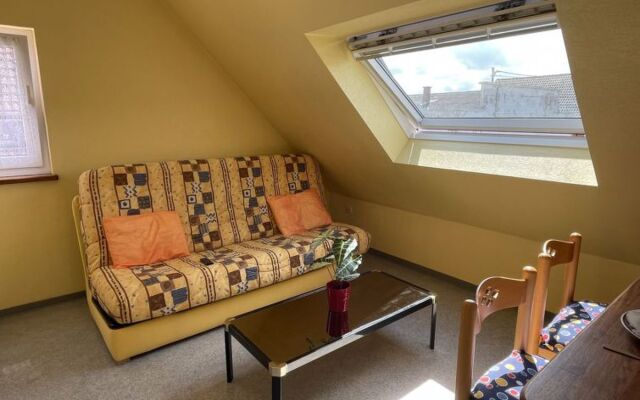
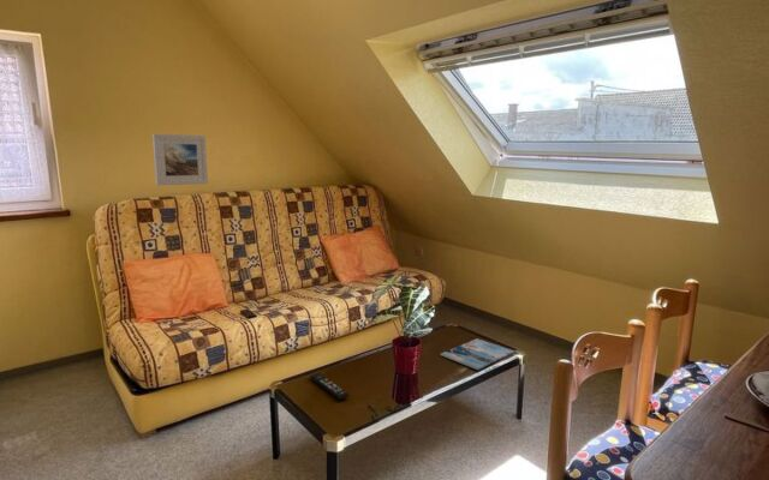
+ remote control [309,372,350,401]
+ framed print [151,133,209,186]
+ magazine [440,337,515,371]
